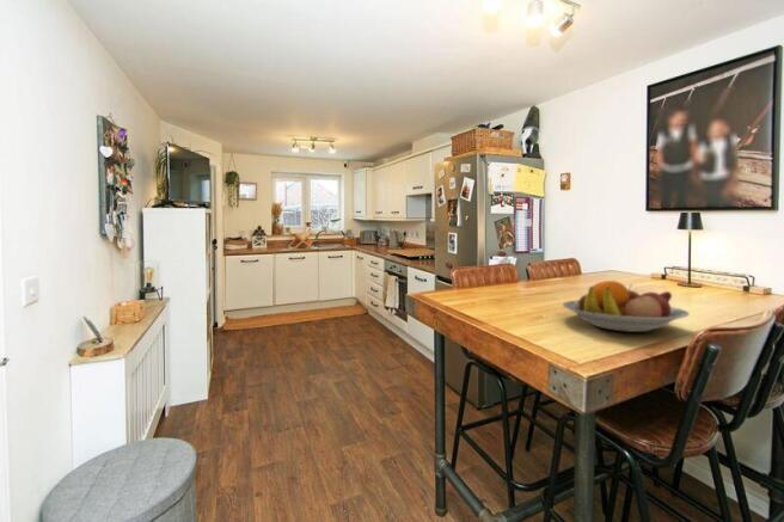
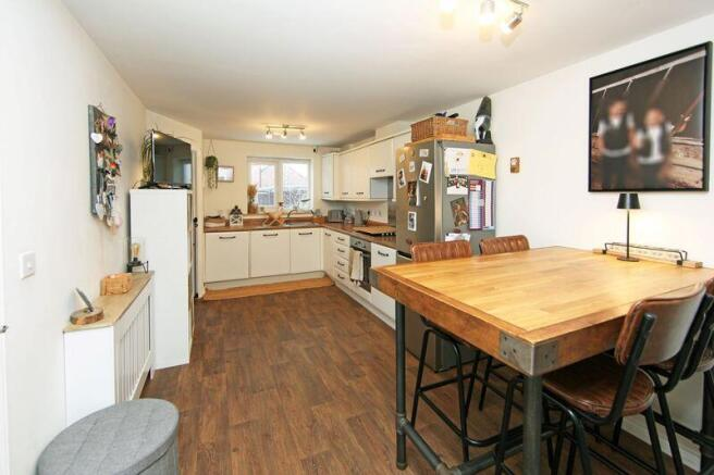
- fruit bowl [562,280,691,333]
